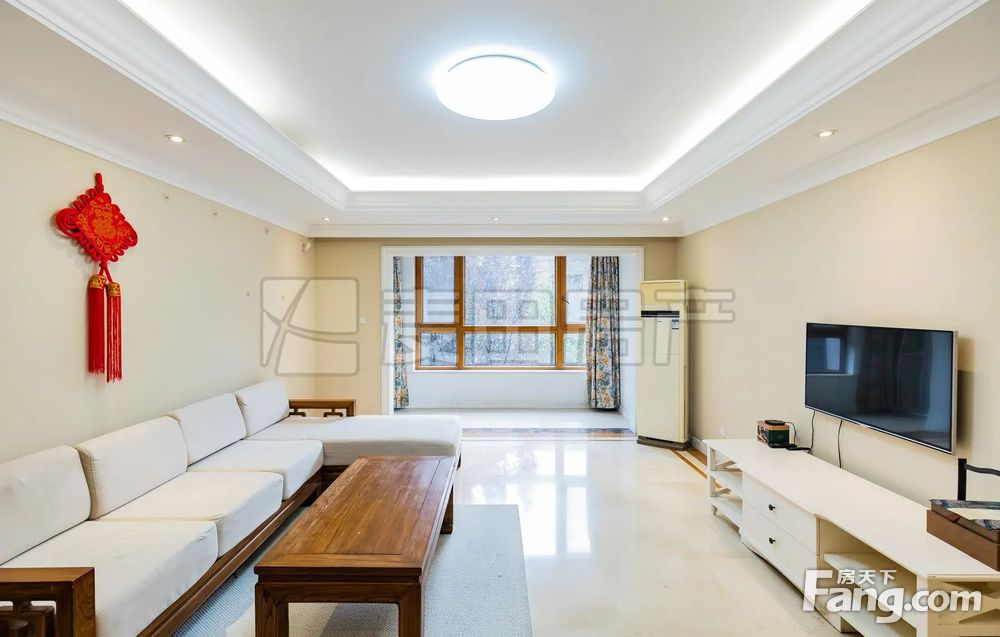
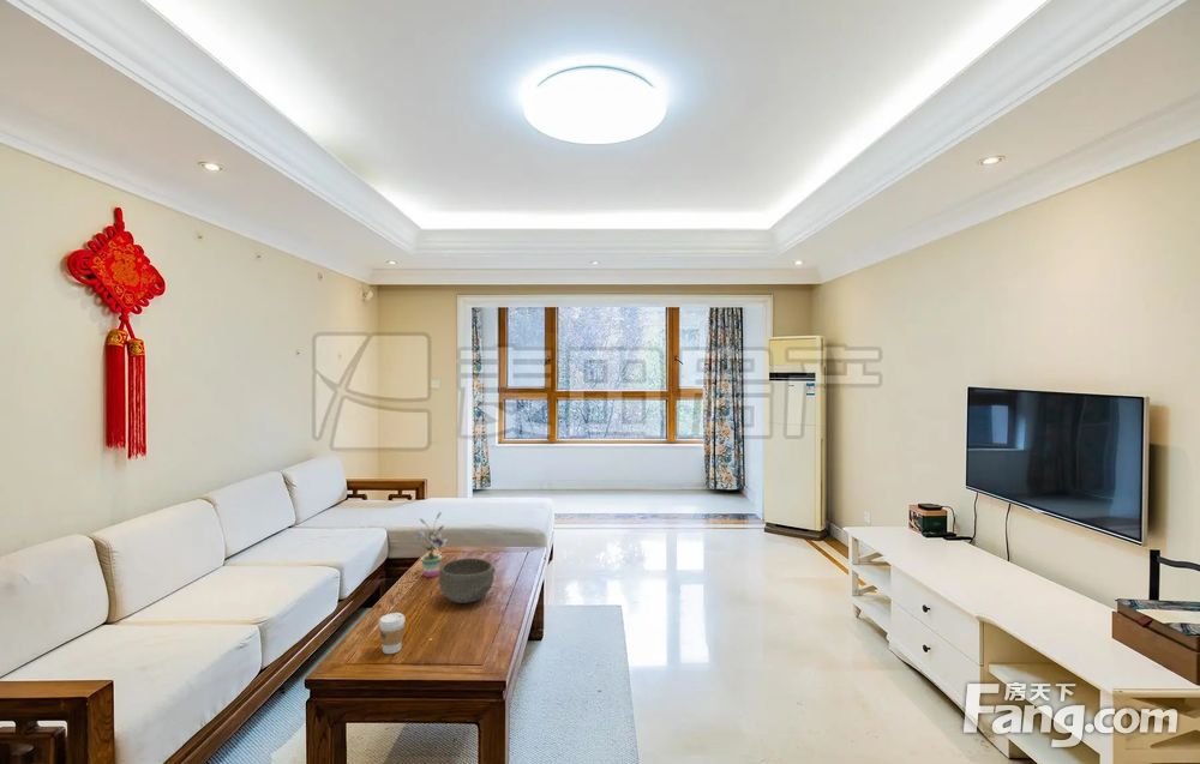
+ coffee cup [378,612,406,655]
+ bowl [438,557,496,604]
+ potted plant [410,511,449,578]
